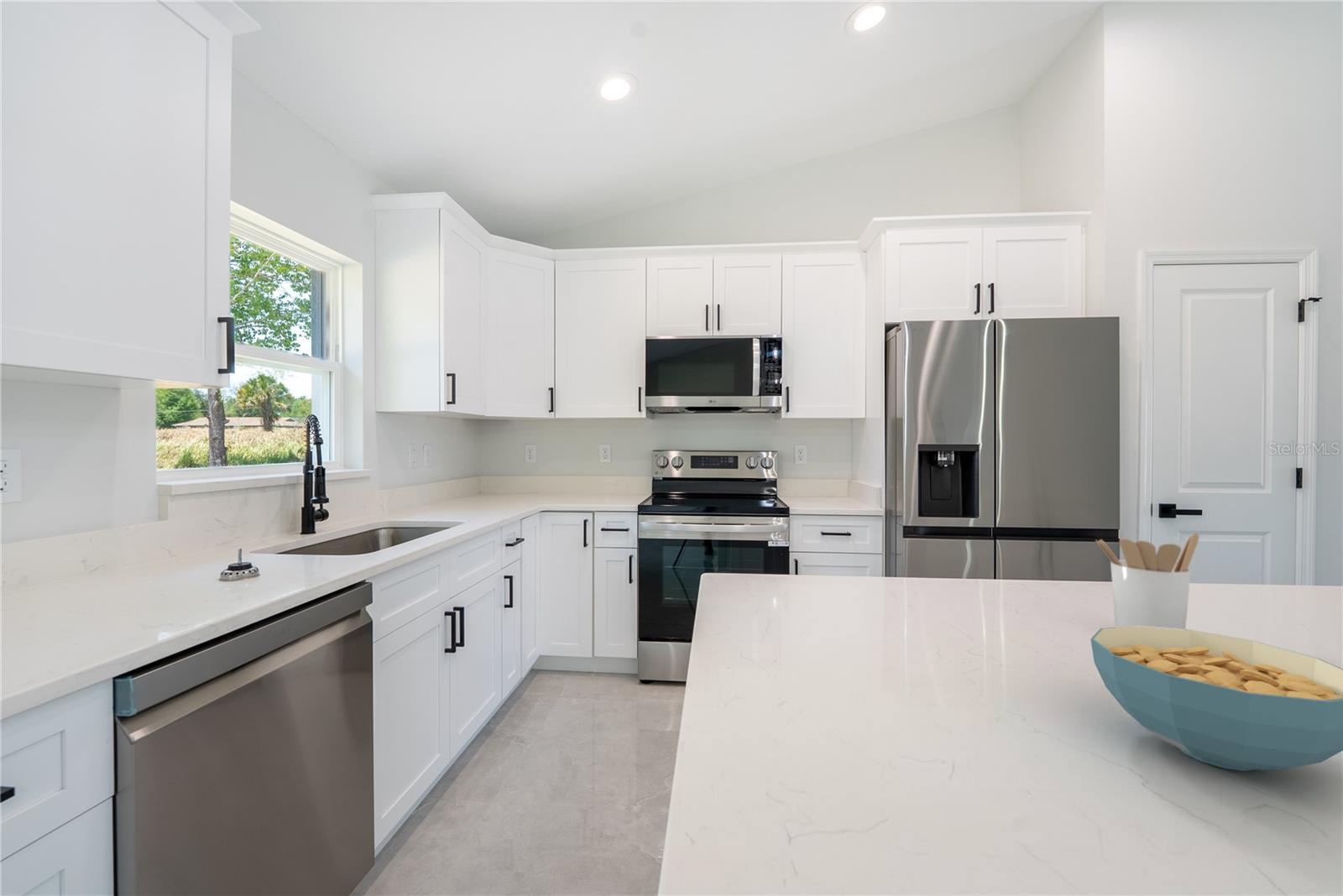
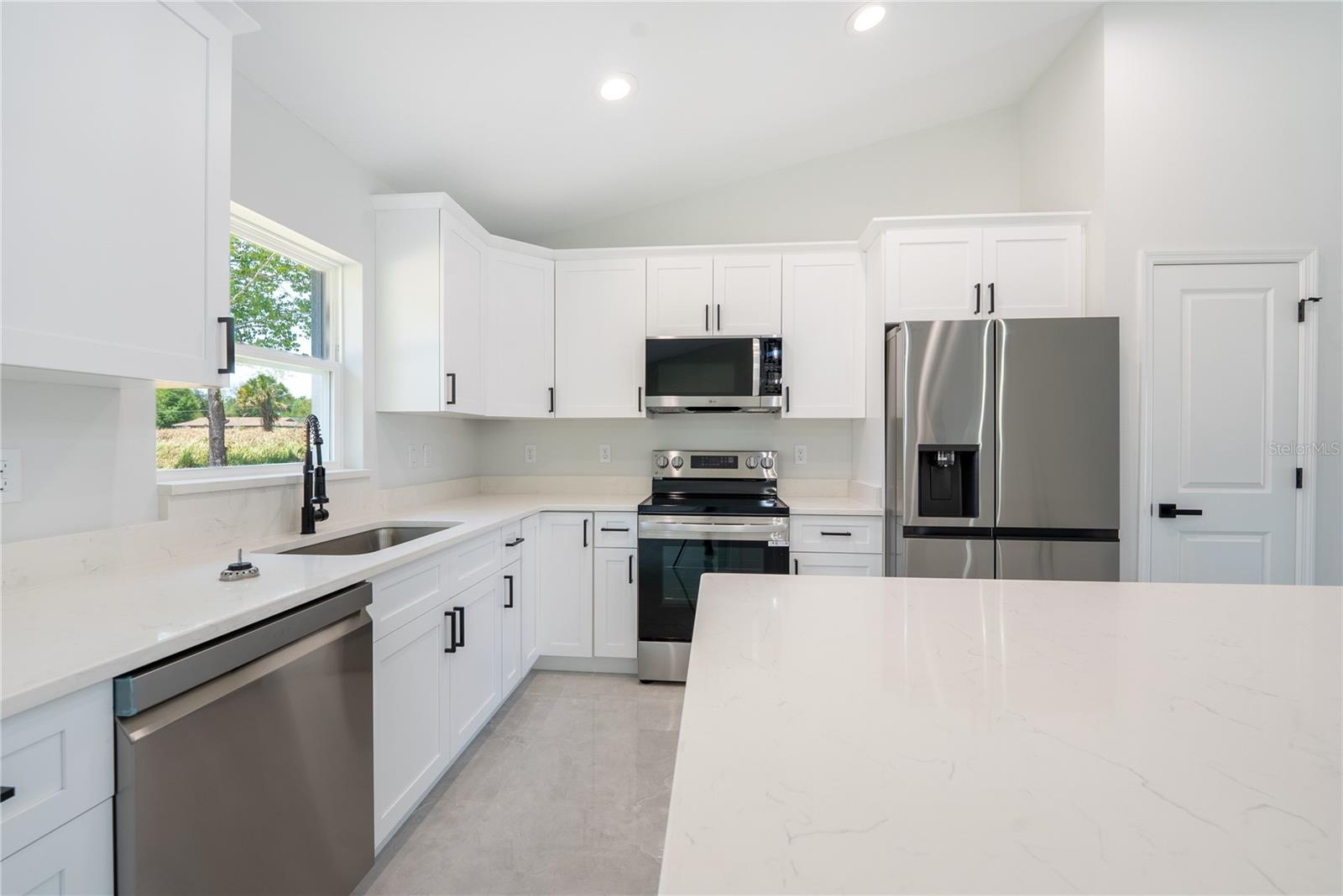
- cereal bowl [1090,626,1343,772]
- utensil holder [1095,532,1199,629]
